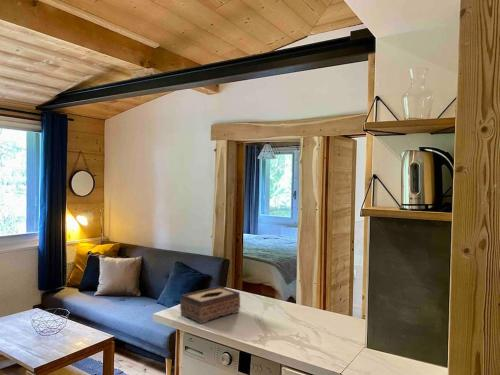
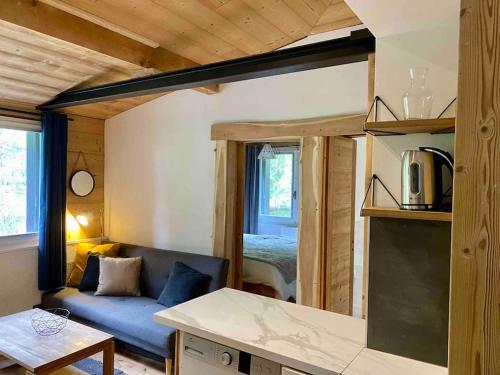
- tissue box [179,285,241,325]
